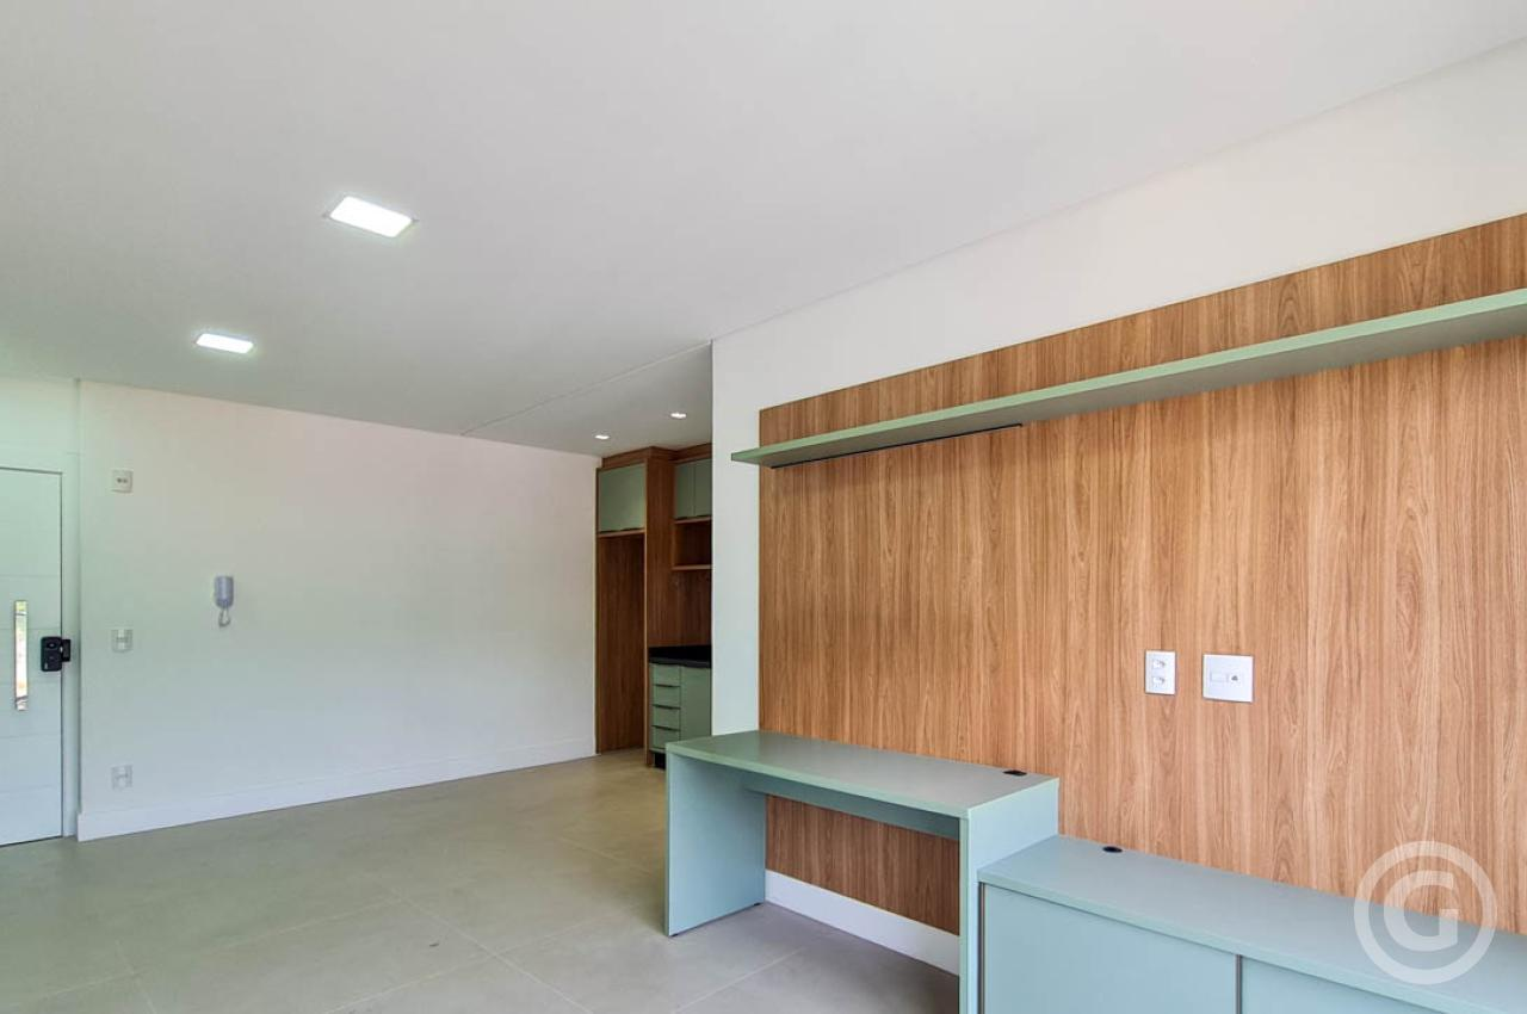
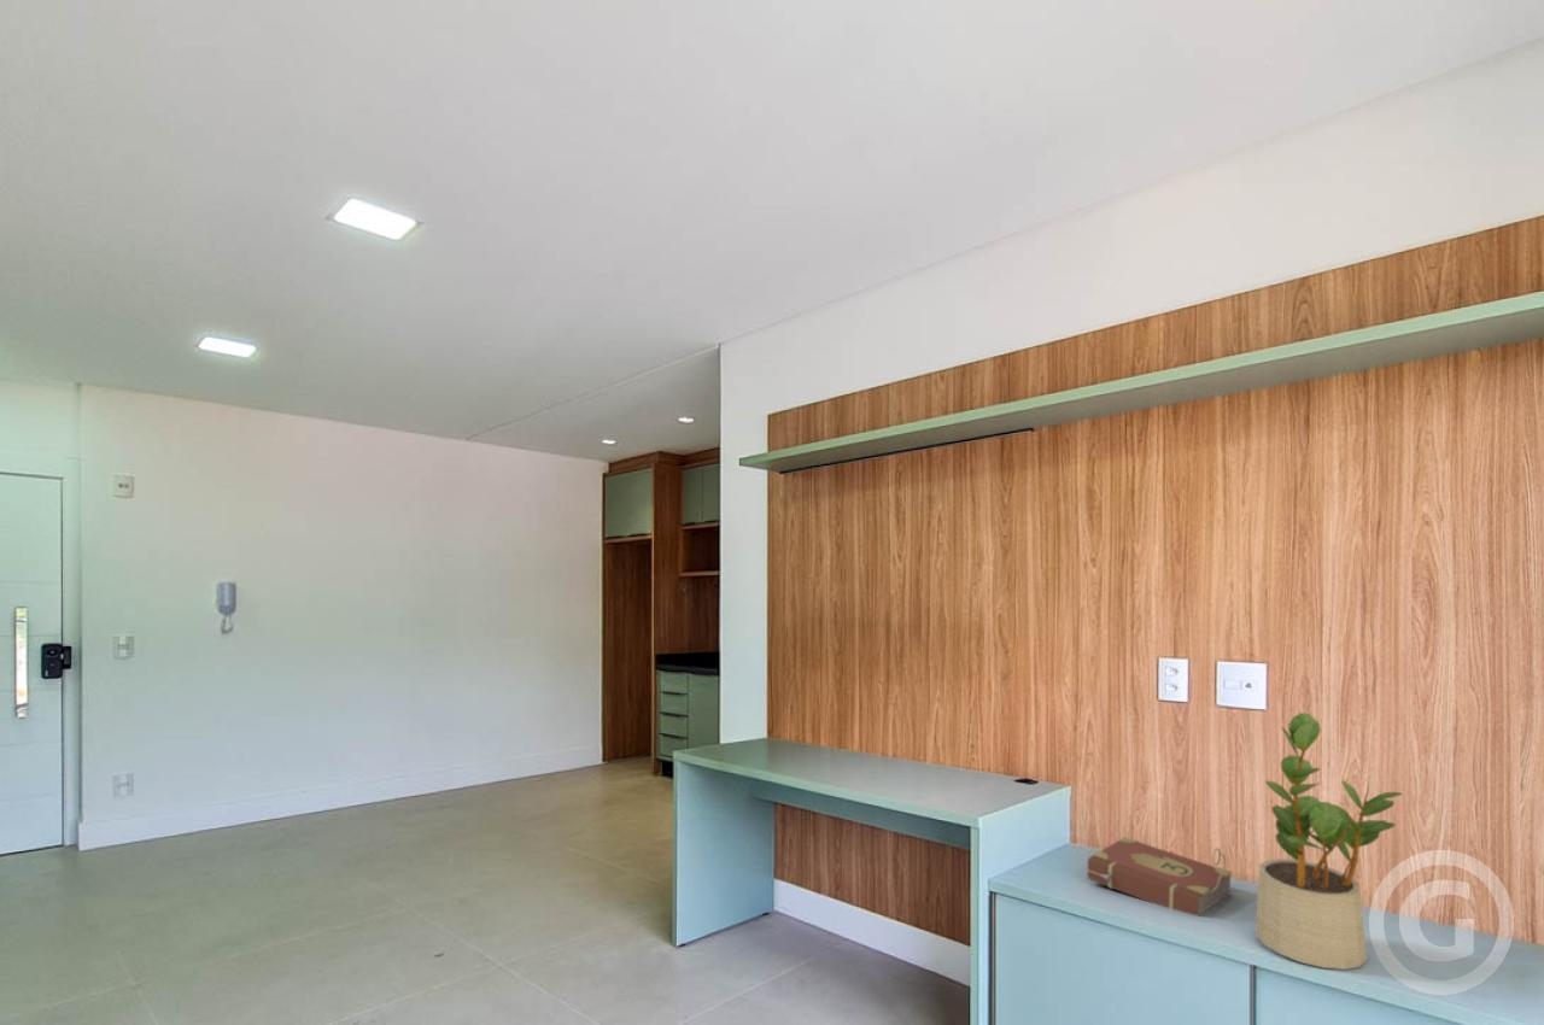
+ potted plant [1254,711,1404,971]
+ book [1086,836,1233,918]
